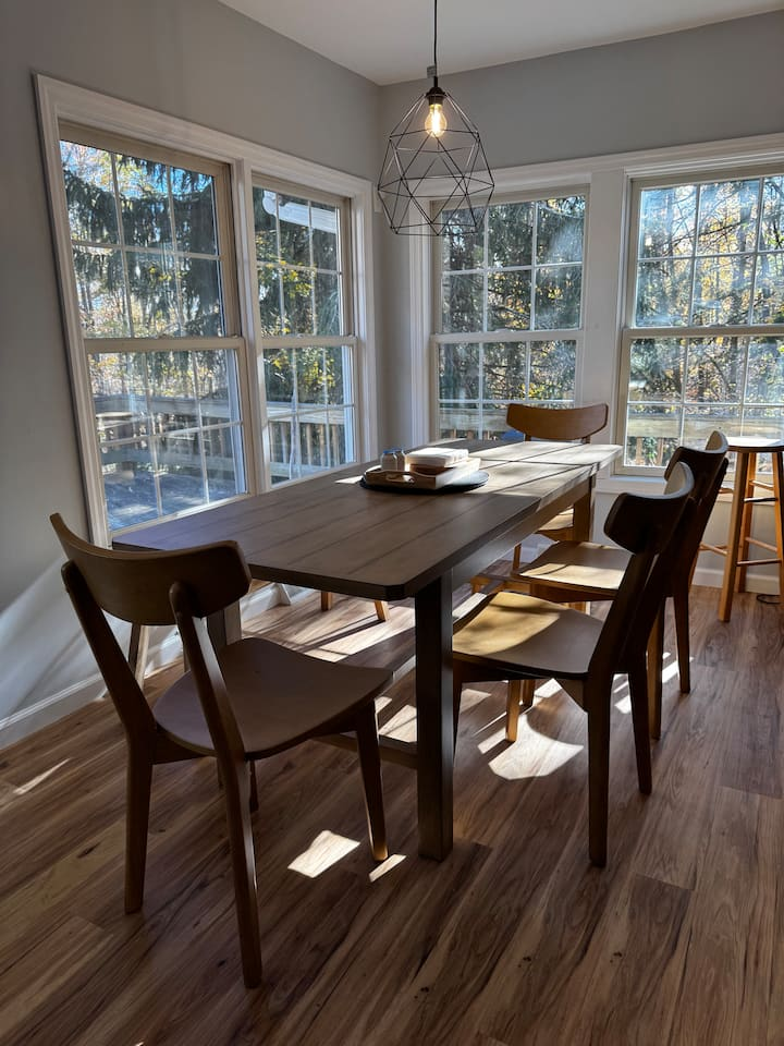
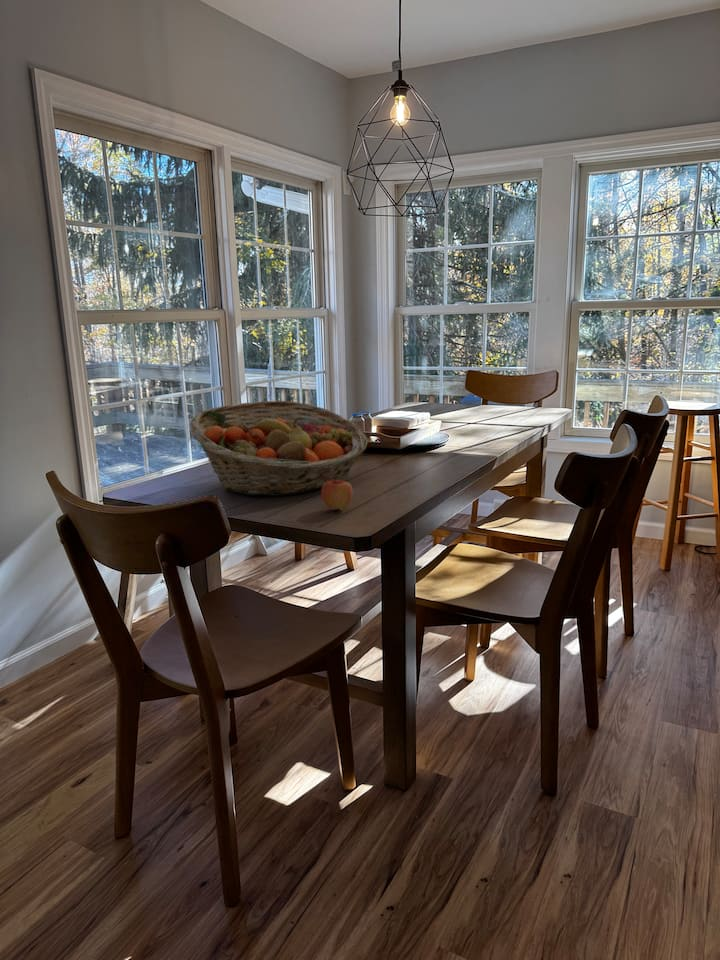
+ fruit basket [188,400,369,497]
+ apple [320,477,354,512]
